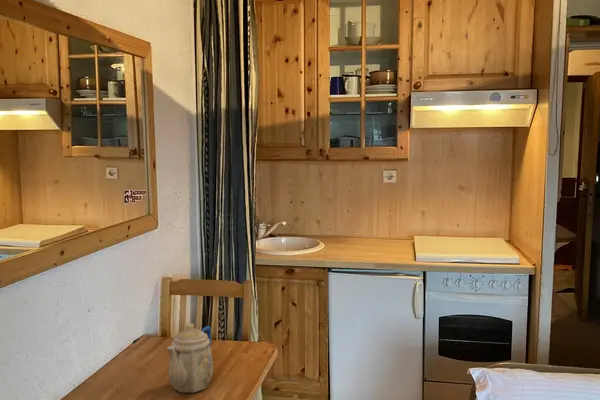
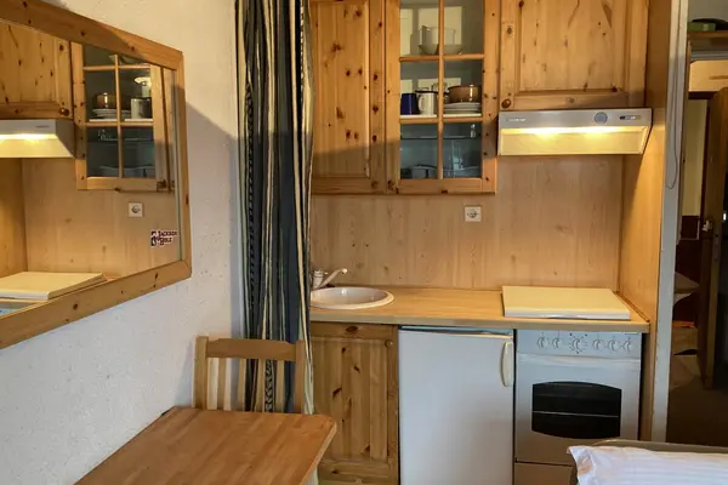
- teapot [166,323,214,394]
